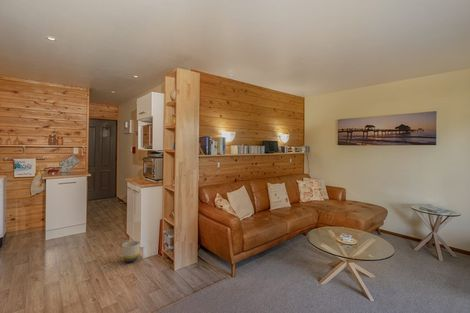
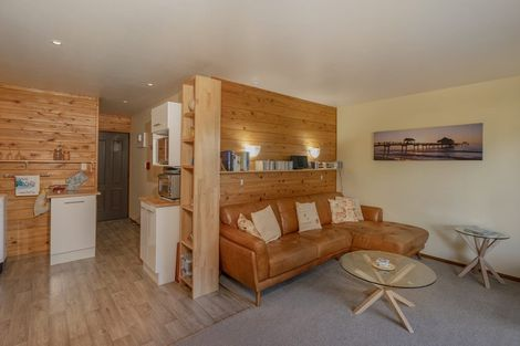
- planter [121,240,141,263]
